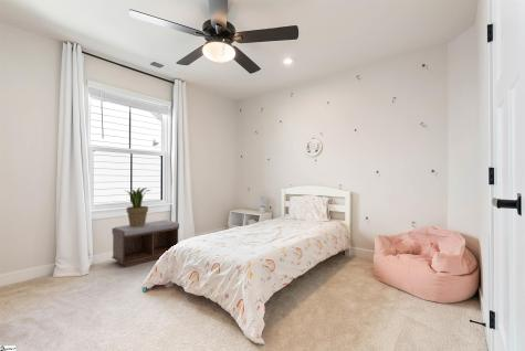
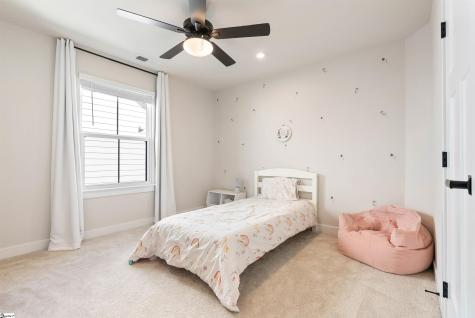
- potted plant [125,187,151,227]
- bench [111,219,180,268]
